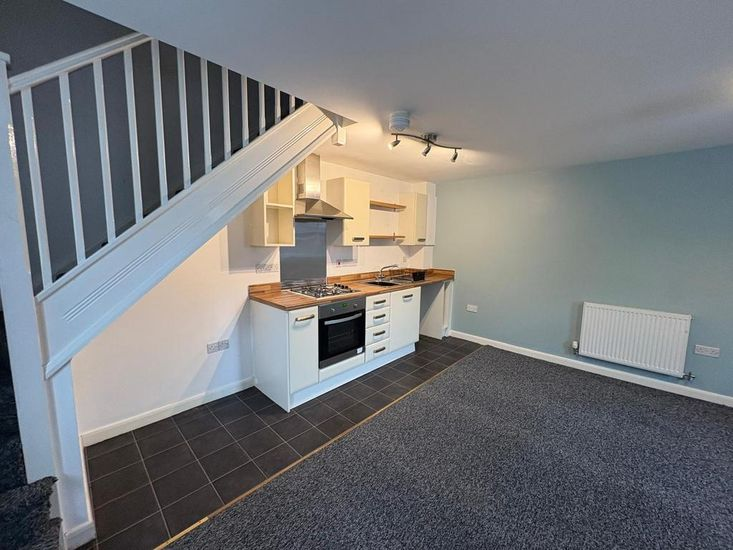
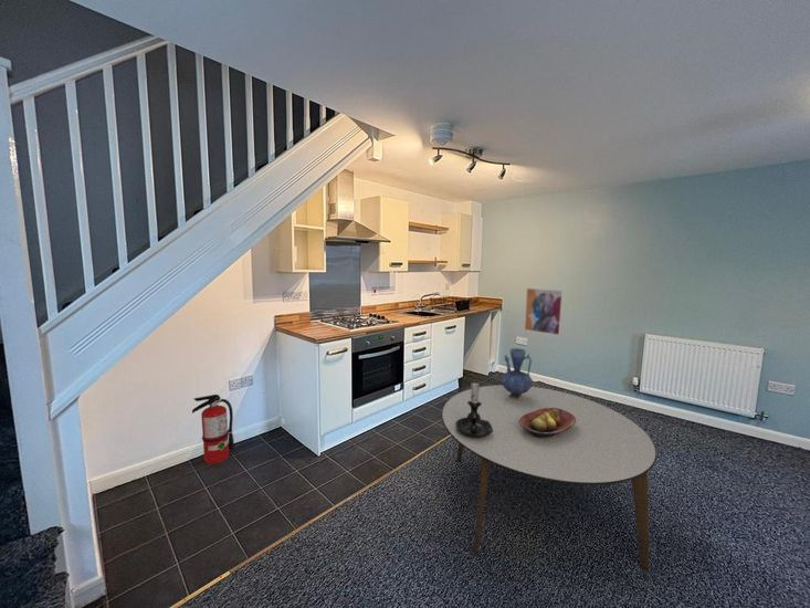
+ fire extinguisher [191,394,235,464]
+ dining table [441,384,658,573]
+ wall art [523,287,565,336]
+ fruit bowl [519,408,576,438]
+ vase [499,347,534,401]
+ candle holder [455,379,493,438]
